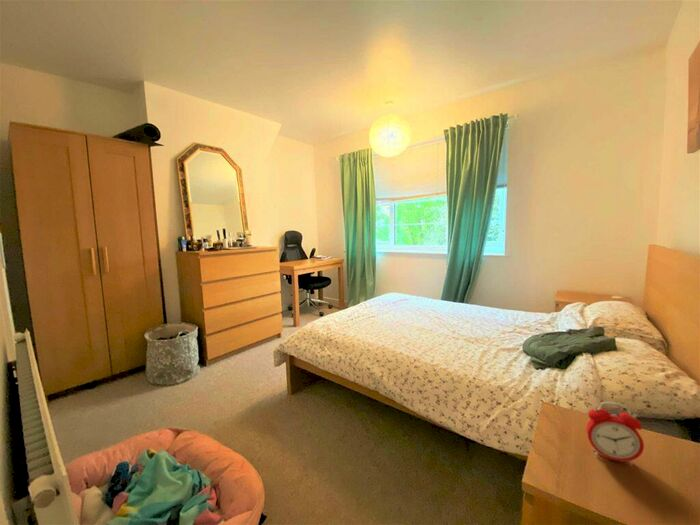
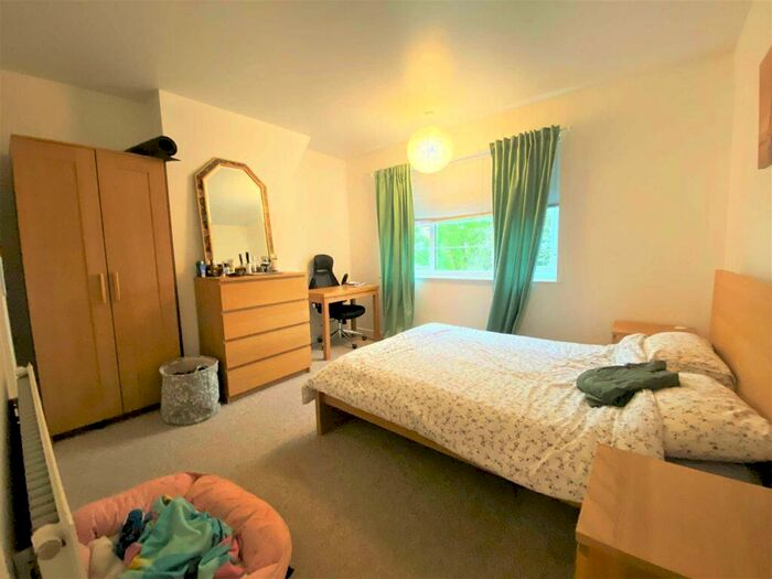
- alarm clock [585,401,645,466]
